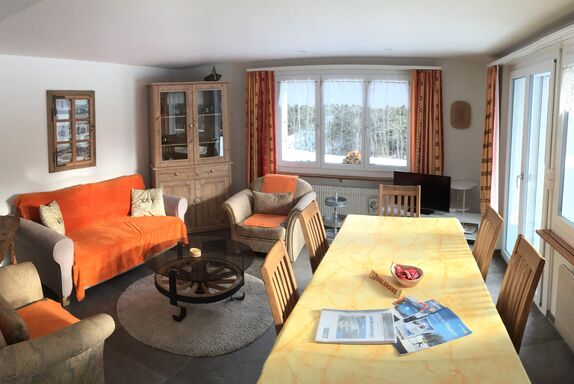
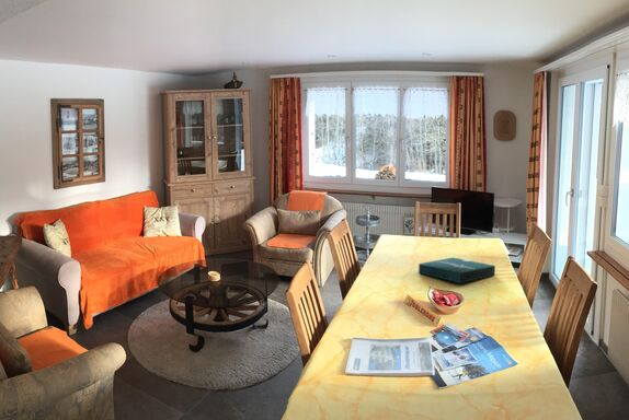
+ pizza box [418,257,496,284]
